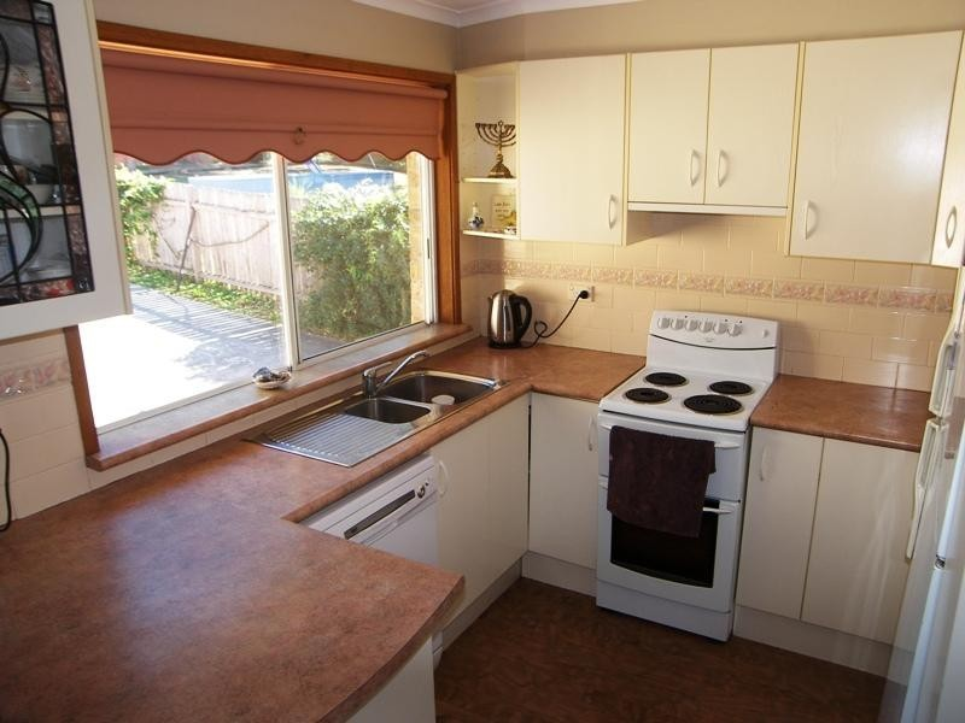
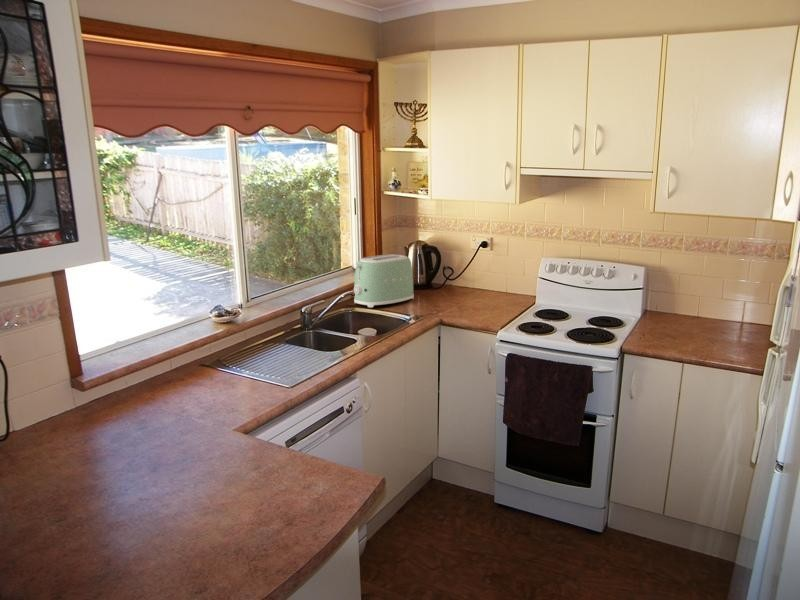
+ toaster [353,254,415,308]
